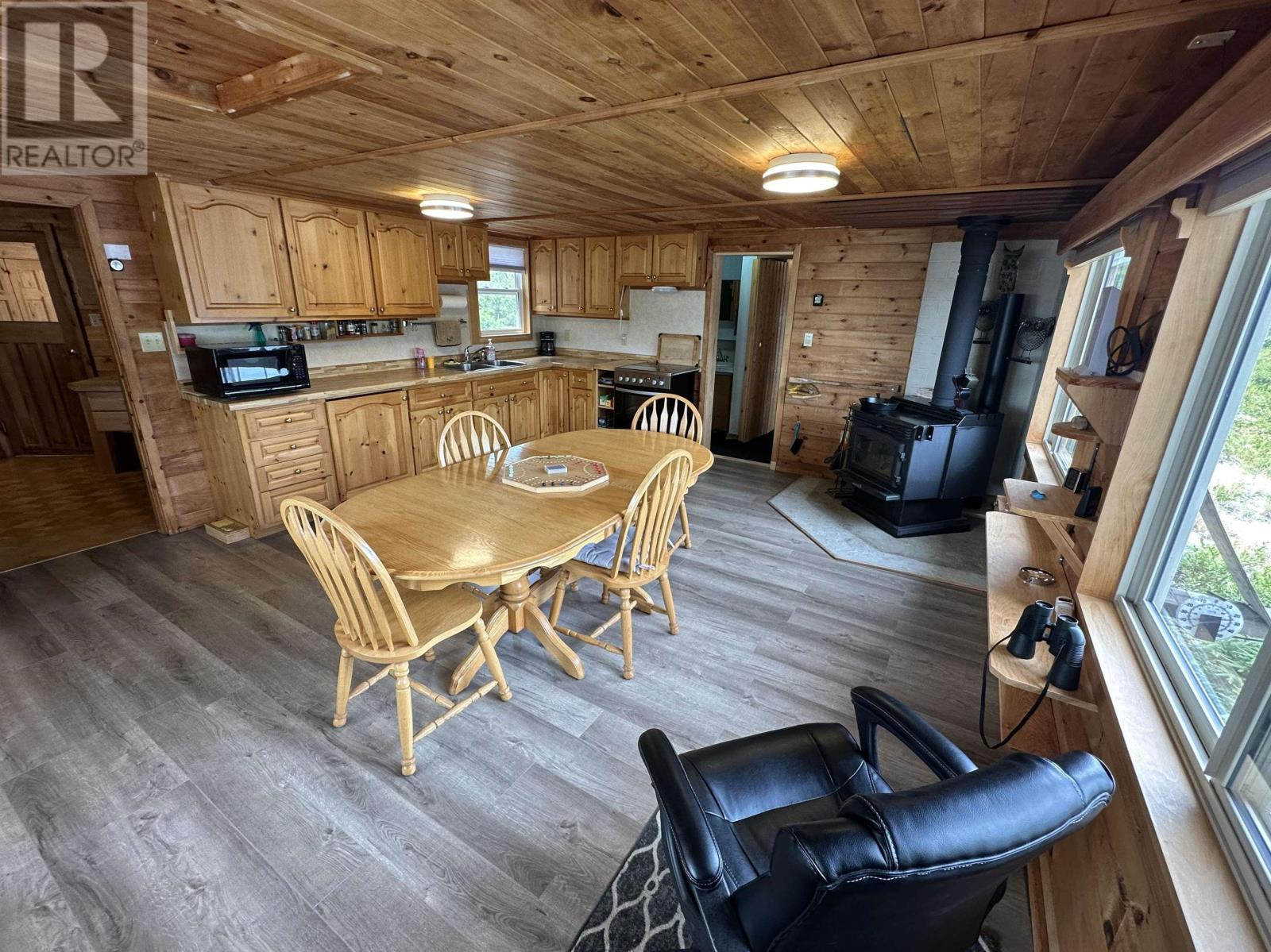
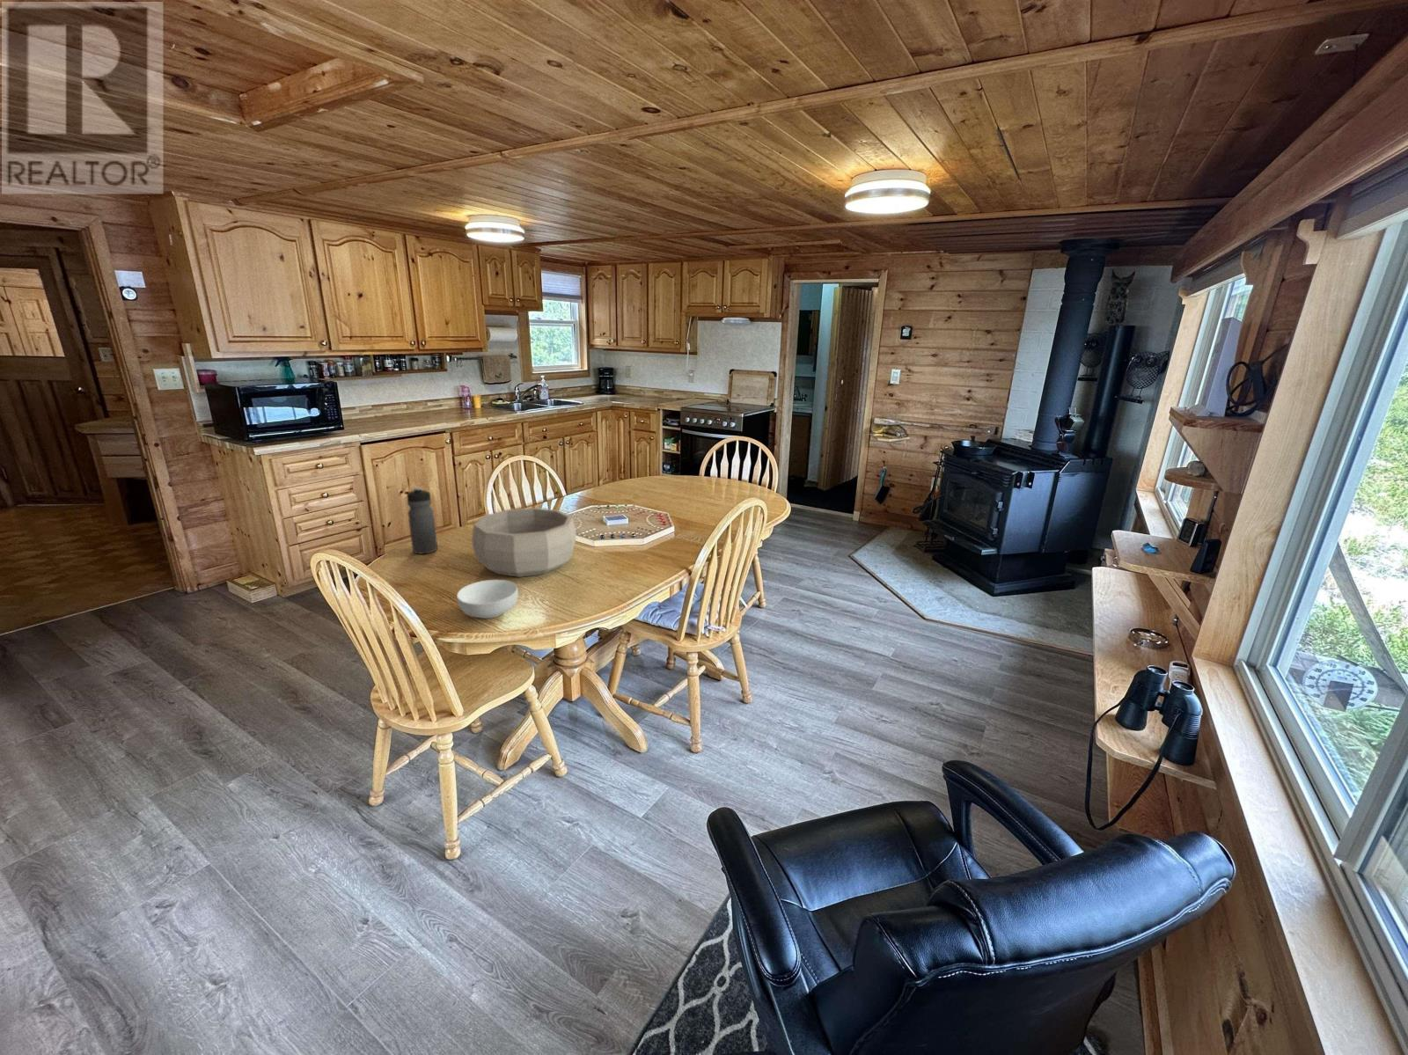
+ decorative bowl [471,506,577,578]
+ water bottle [405,486,439,554]
+ cereal bowl [455,578,520,619]
